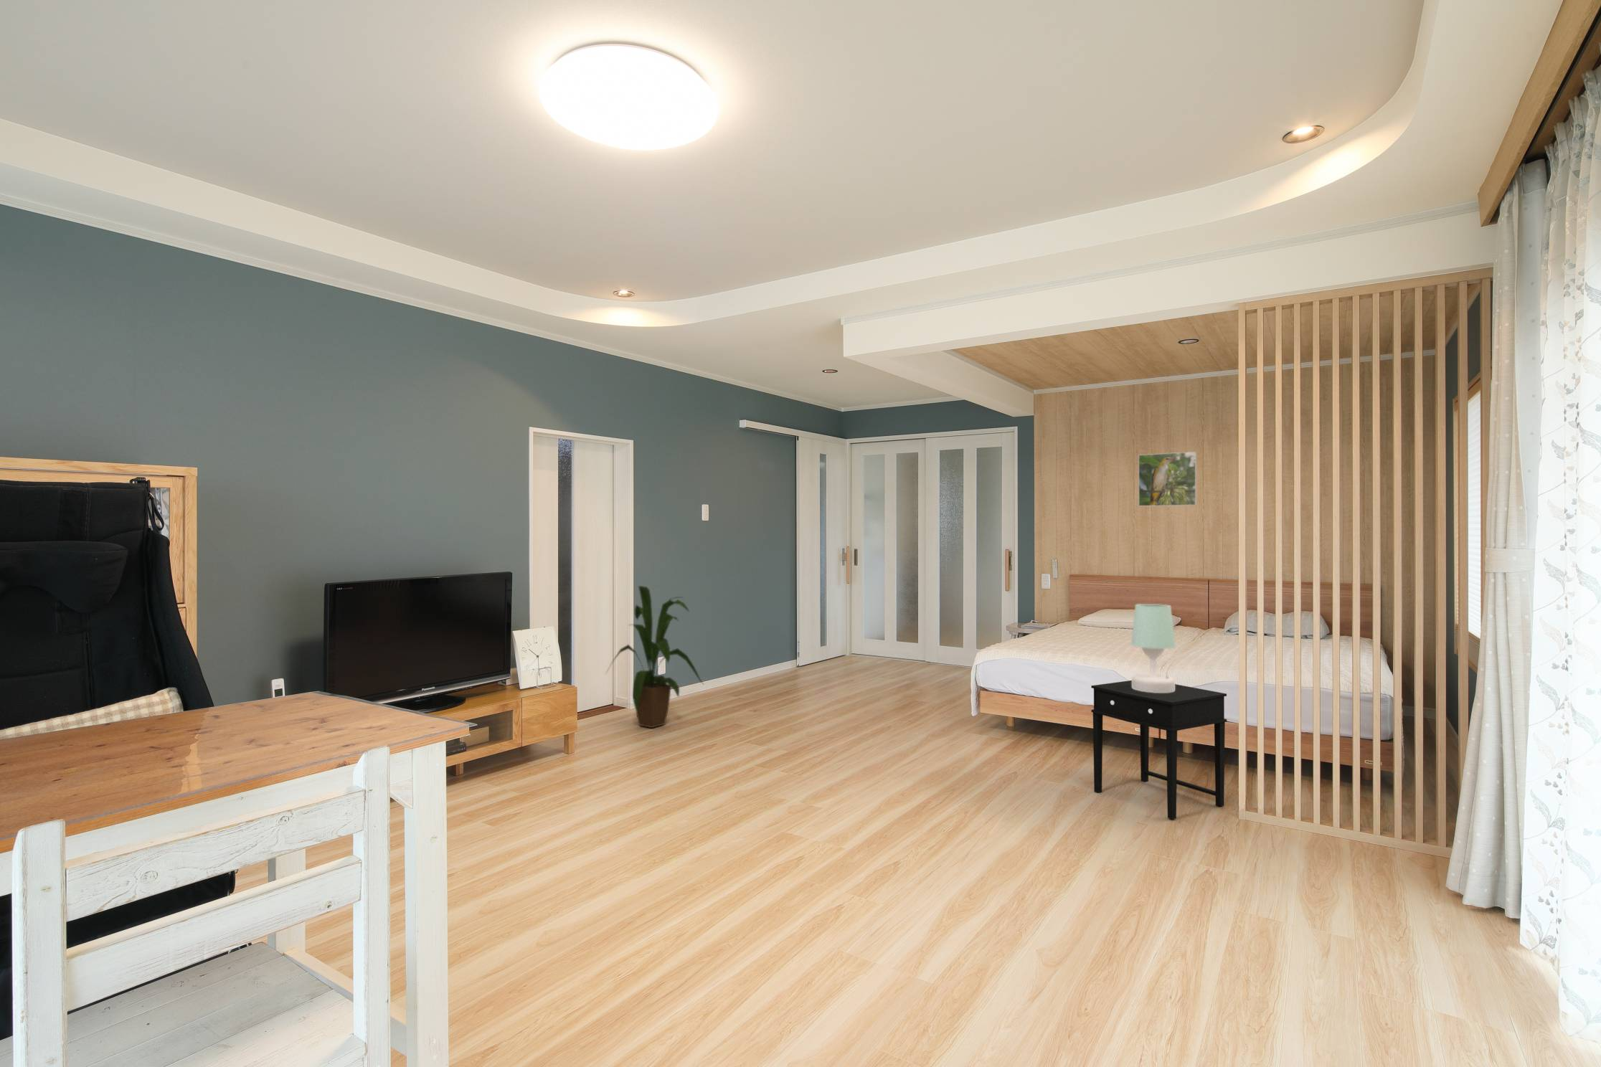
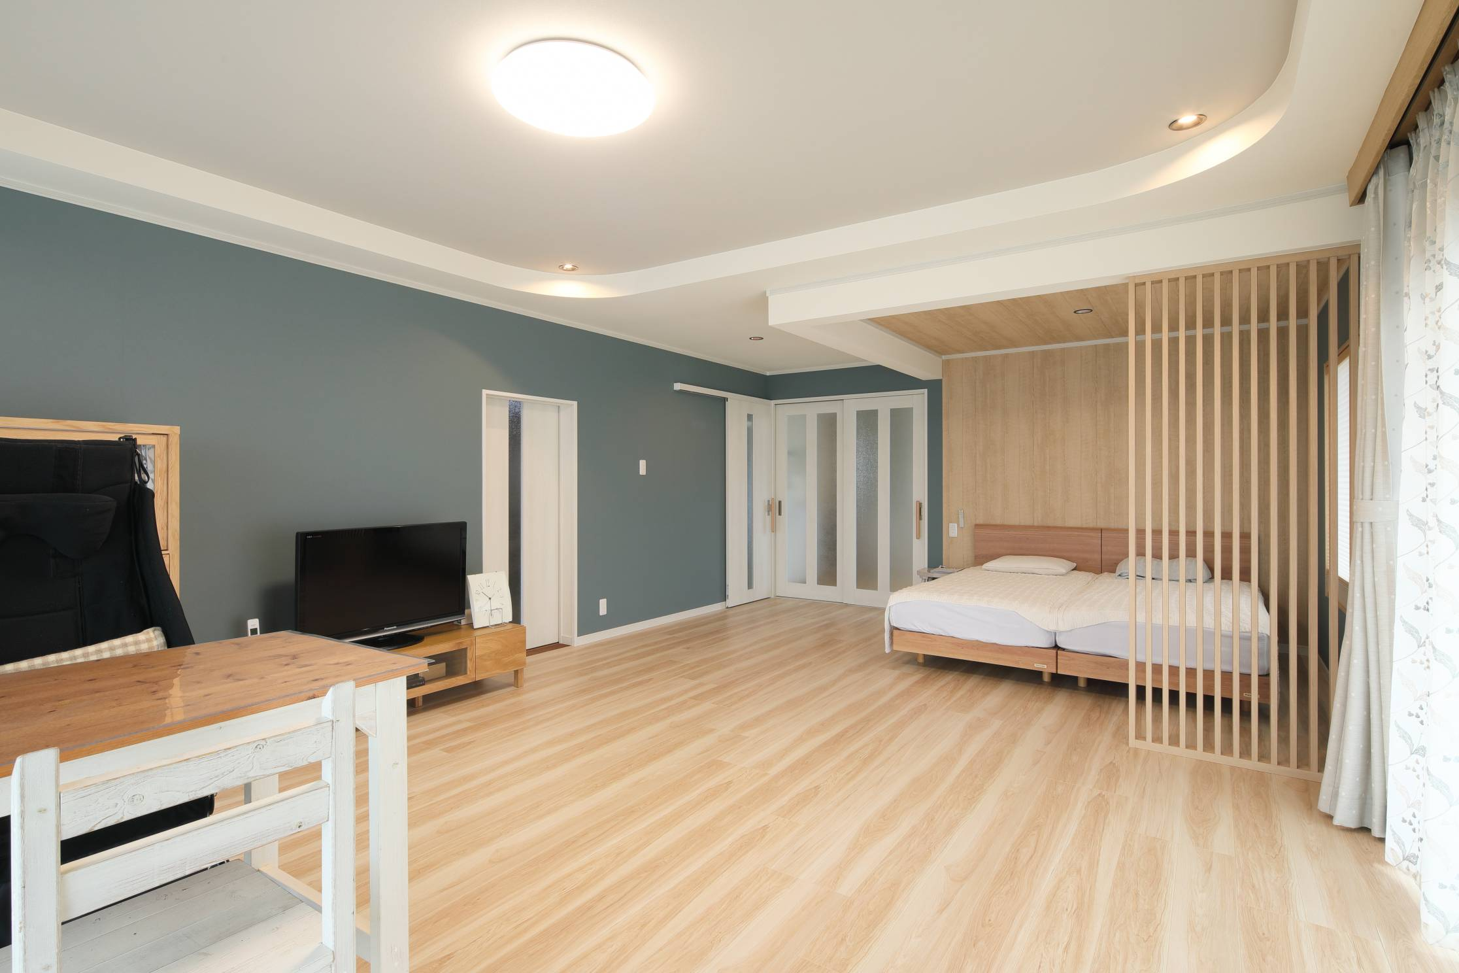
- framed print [1138,451,1197,507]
- side table [1090,680,1227,819]
- house plant [605,585,704,729]
- table lamp [1130,603,1177,693]
